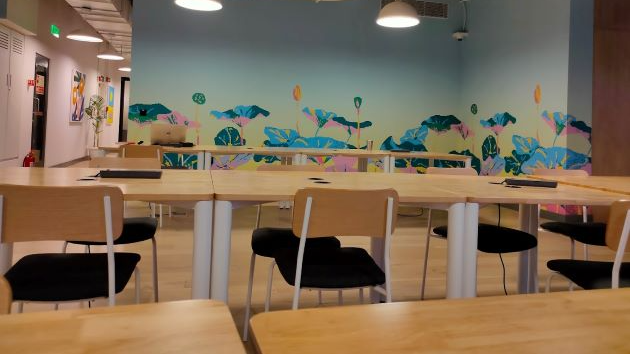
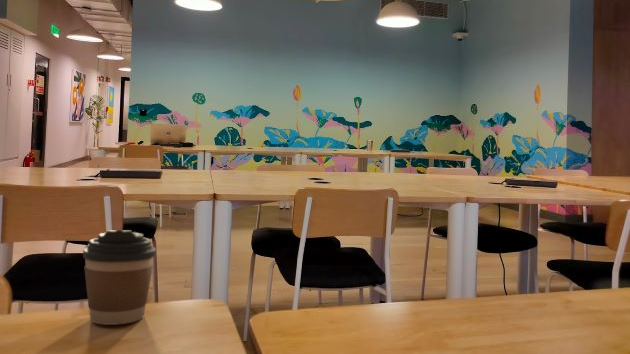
+ coffee cup [82,229,157,326]
